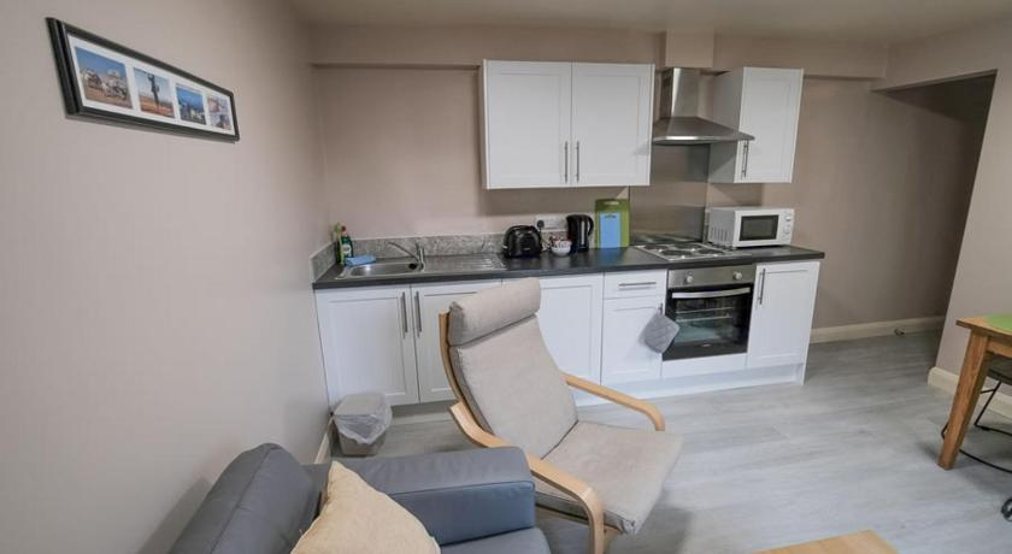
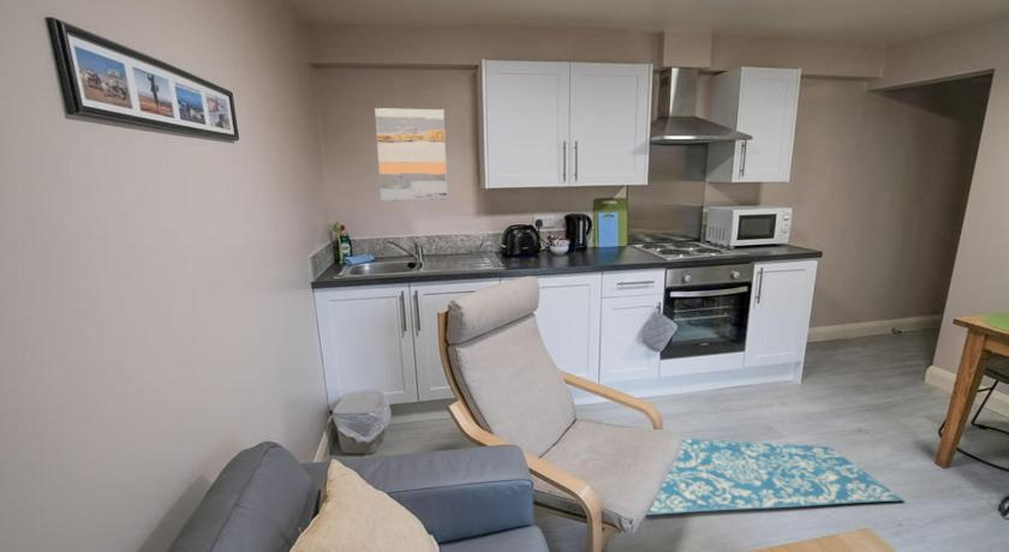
+ wall art [374,107,448,202]
+ rug [646,437,906,516]
